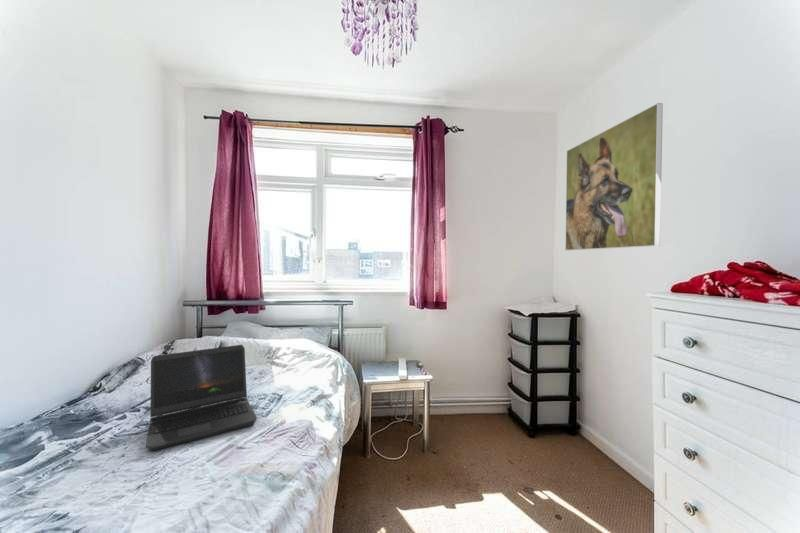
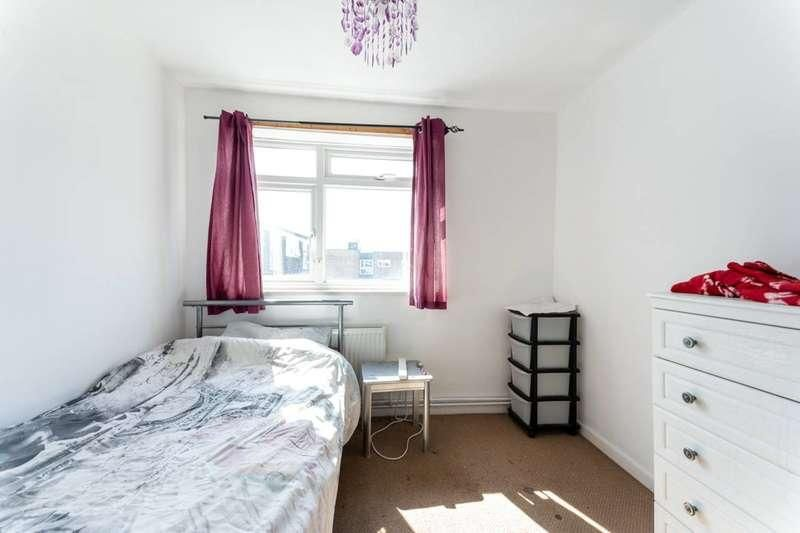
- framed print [564,102,664,251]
- laptop computer [145,344,258,452]
